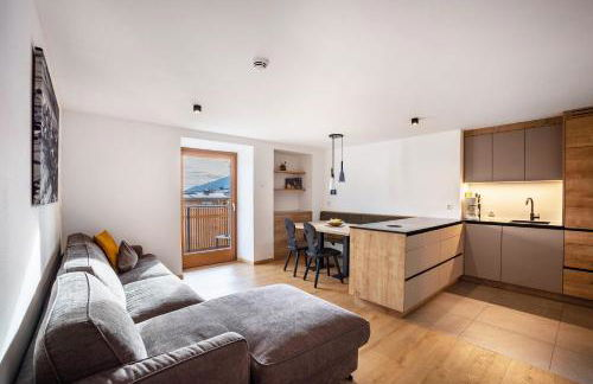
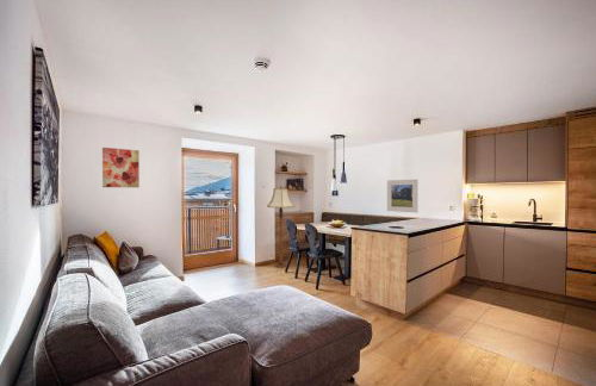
+ wall art [101,147,141,188]
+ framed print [386,179,420,214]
+ floor lamp [266,186,296,269]
